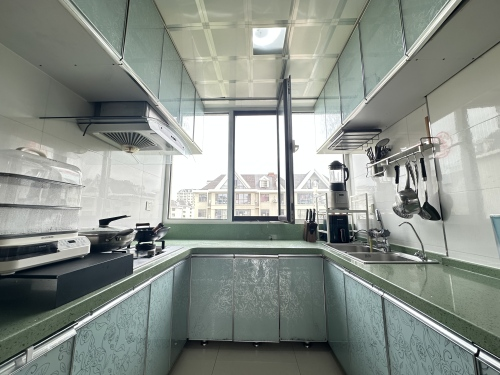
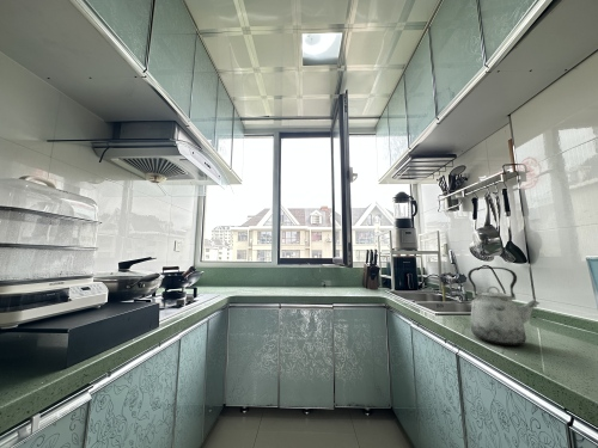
+ kettle [466,265,541,346]
